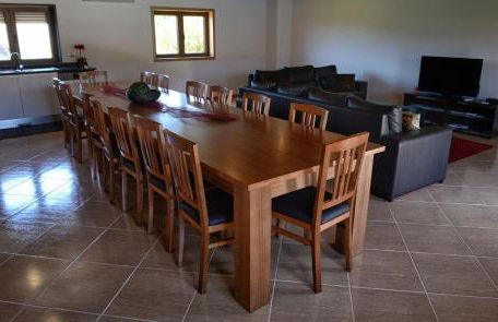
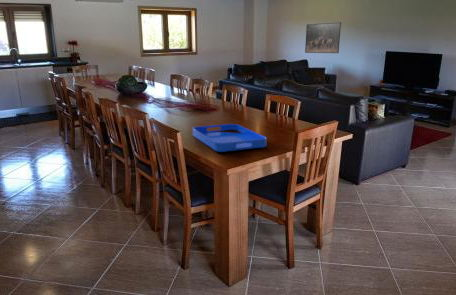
+ serving tray [192,123,268,153]
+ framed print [304,21,342,54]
